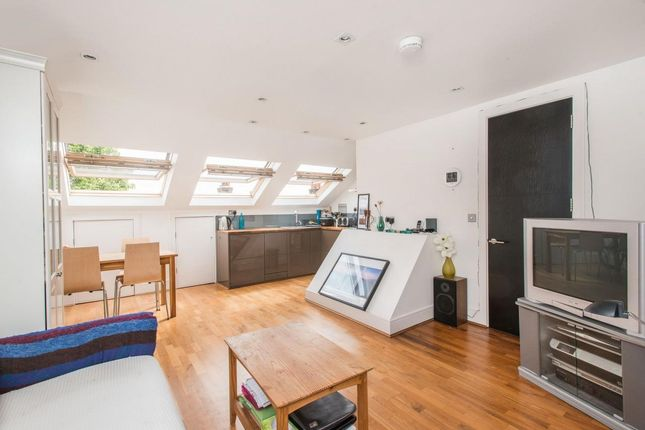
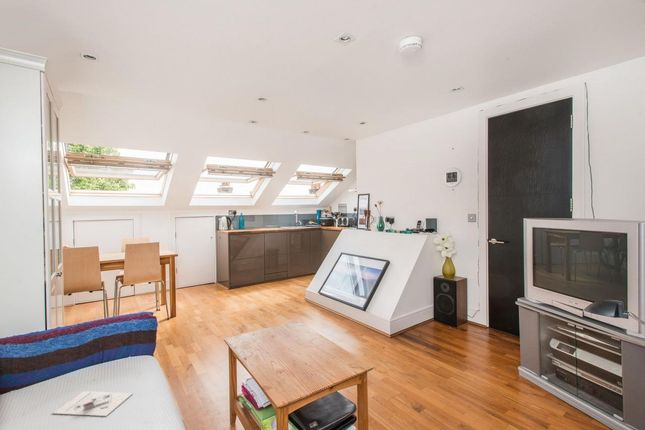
+ architectural model [52,390,134,417]
